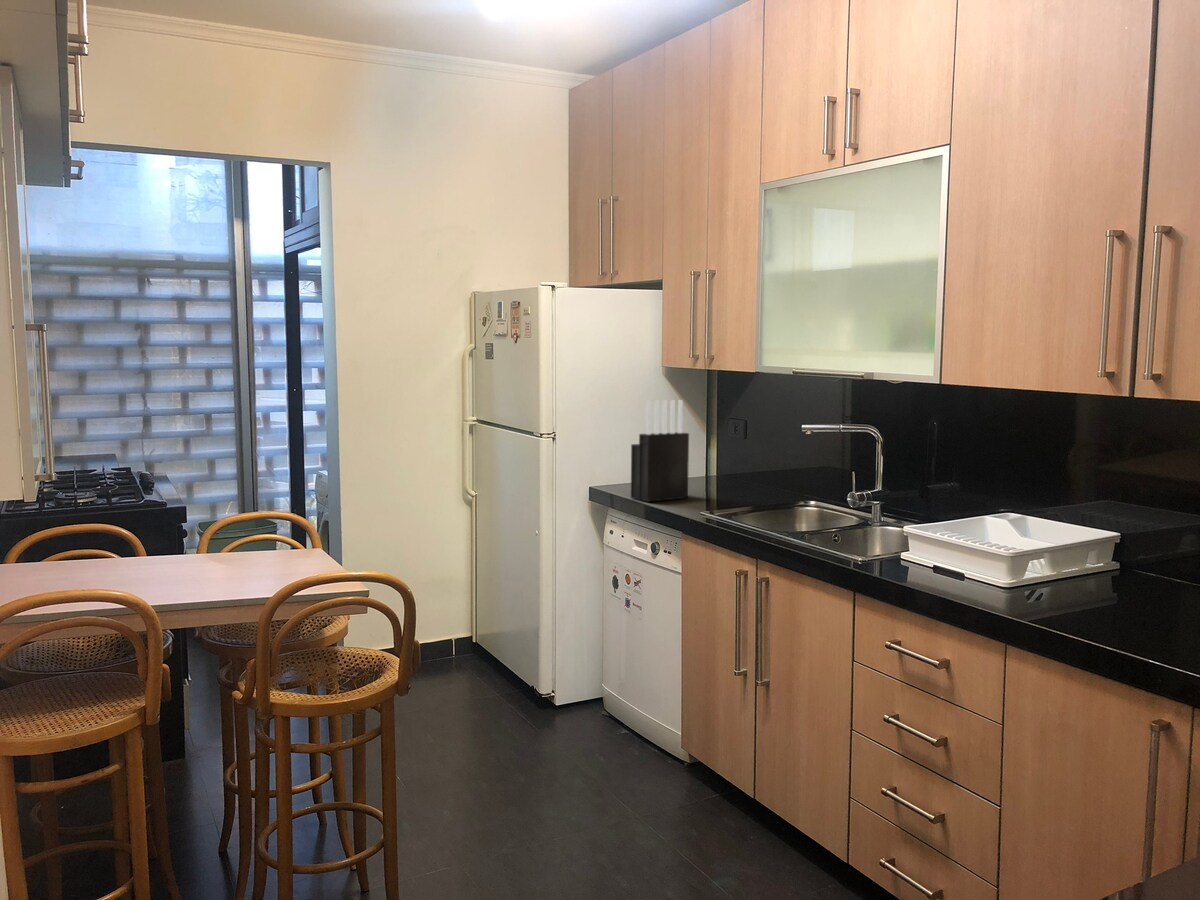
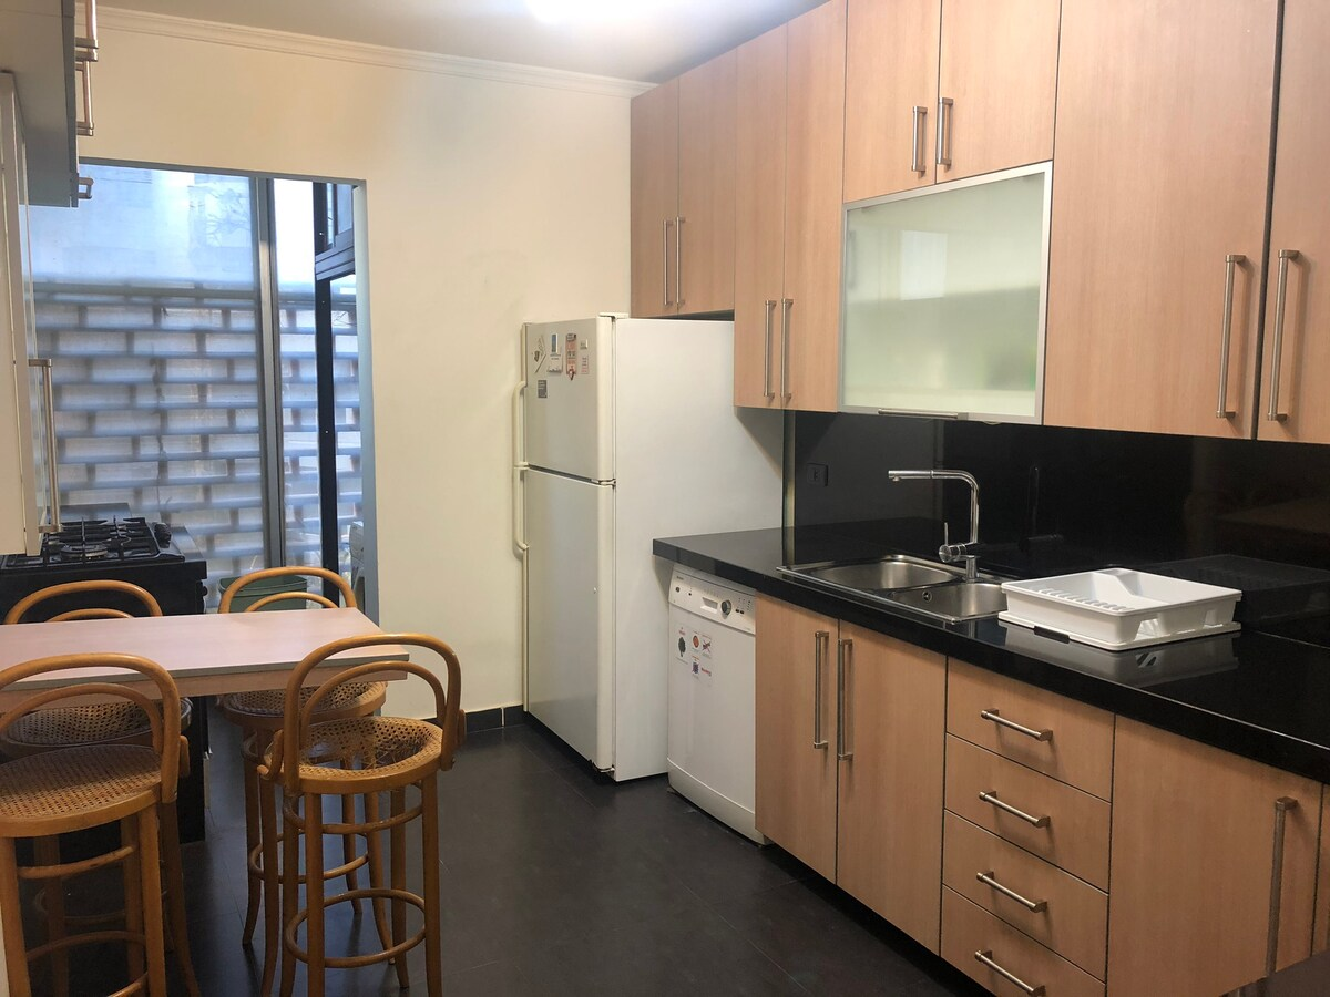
- knife block [630,399,690,503]
